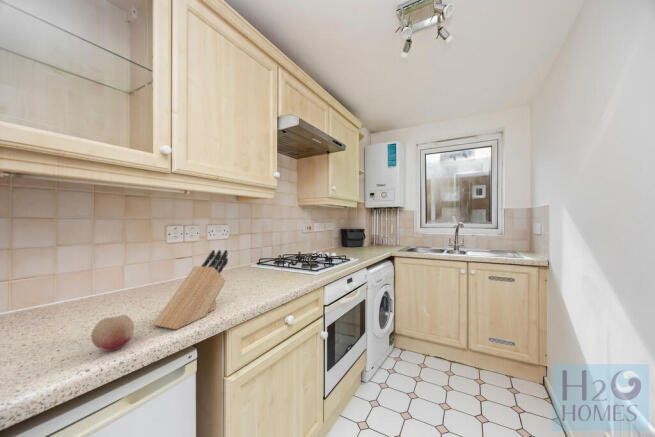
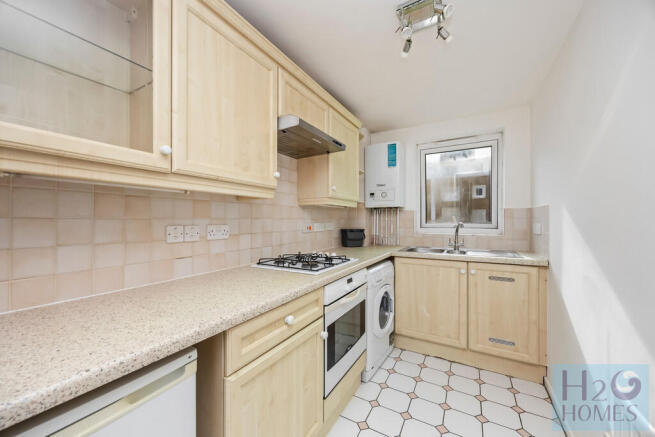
- knife block [151,249,229,331]
- fruit [90,314,135,352]
